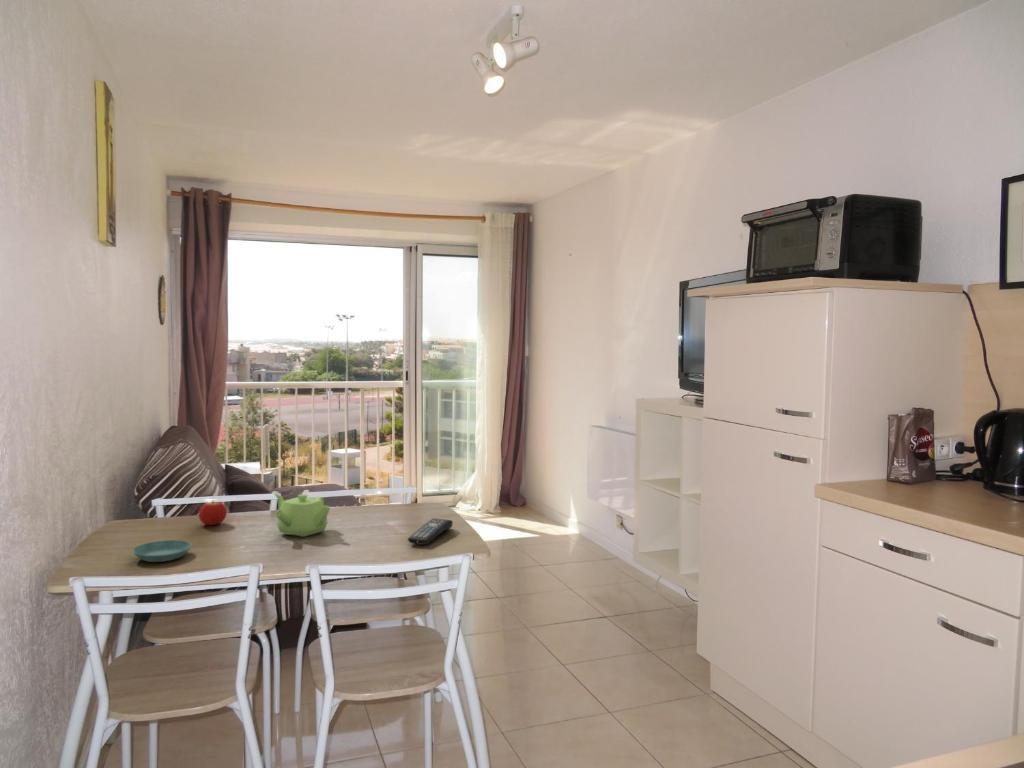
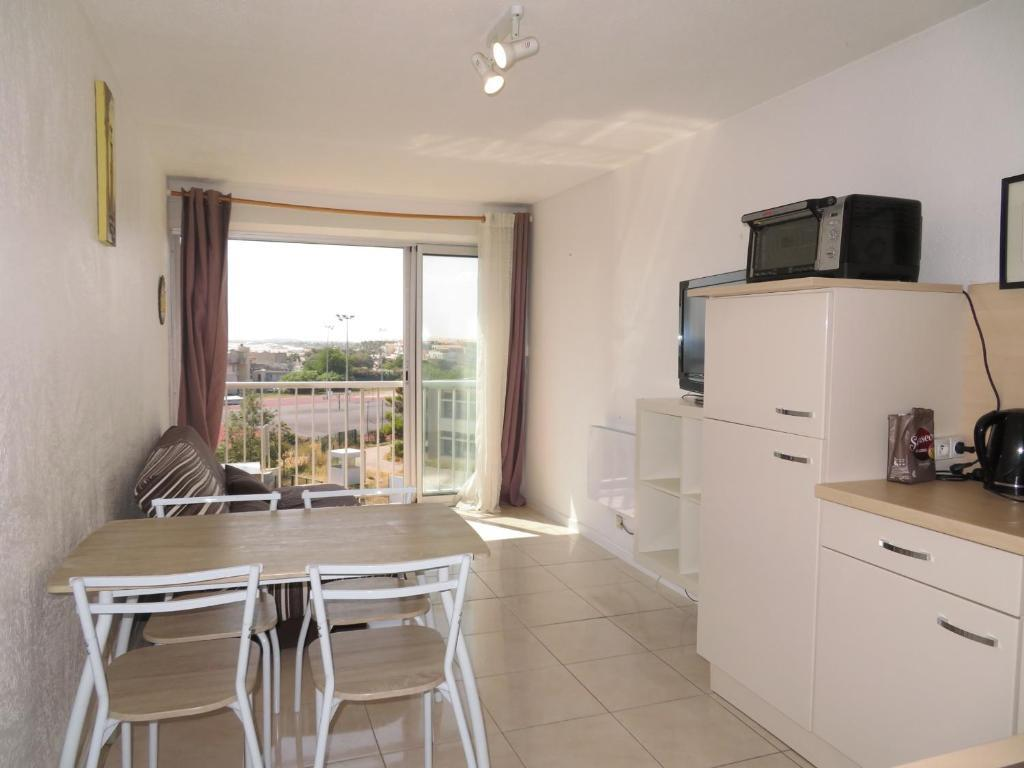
- teapot [273,492,331,538]
- fruit [197,499,228,526]
- saucer [132,539,192,563]
- remote control [407,517,454,546]
